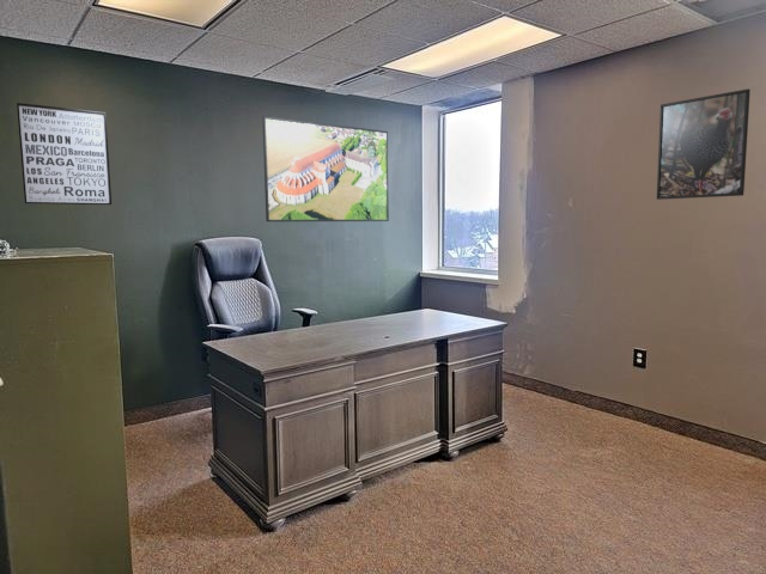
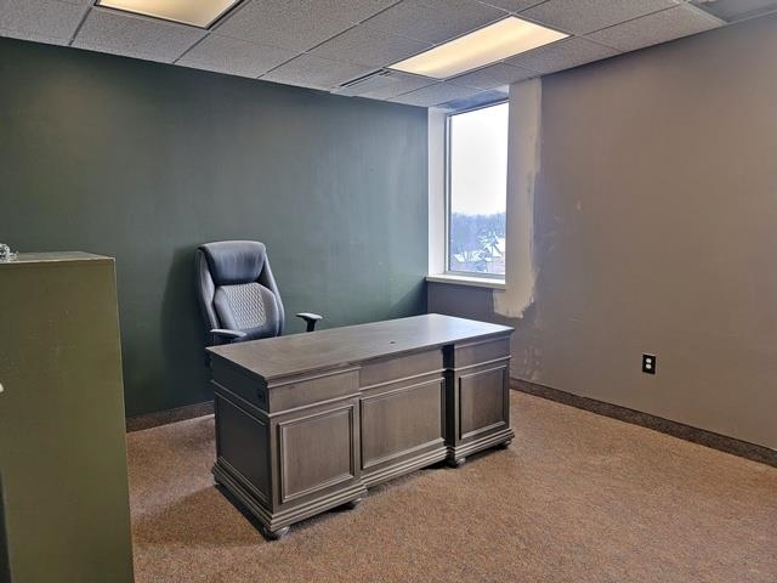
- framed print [656,88,752,201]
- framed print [262,115,390,222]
- wall art [16,102,113,206]
